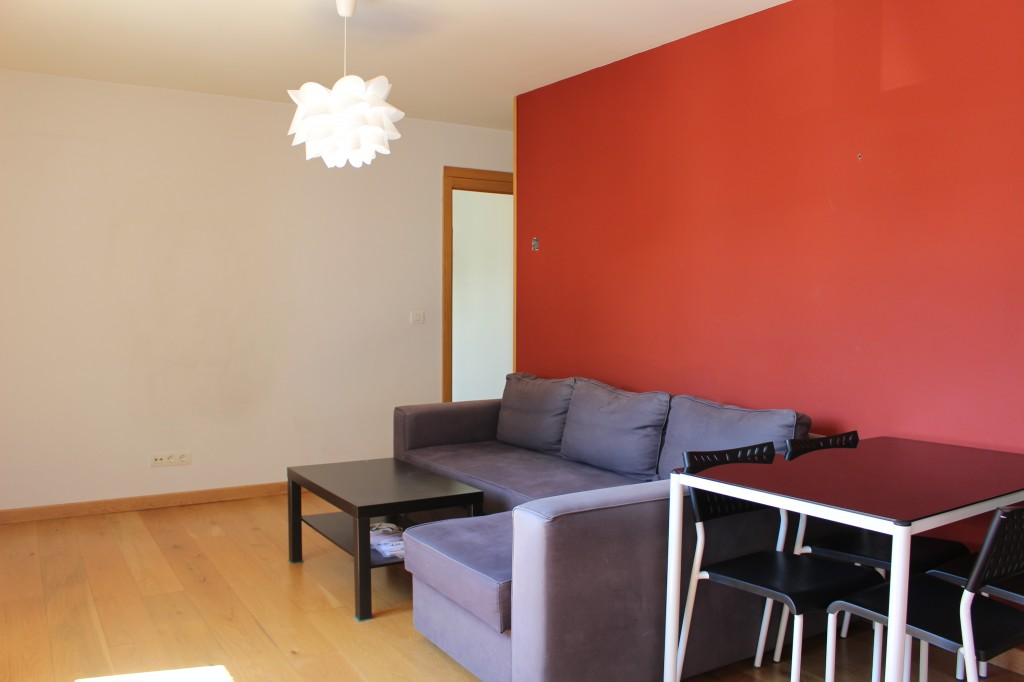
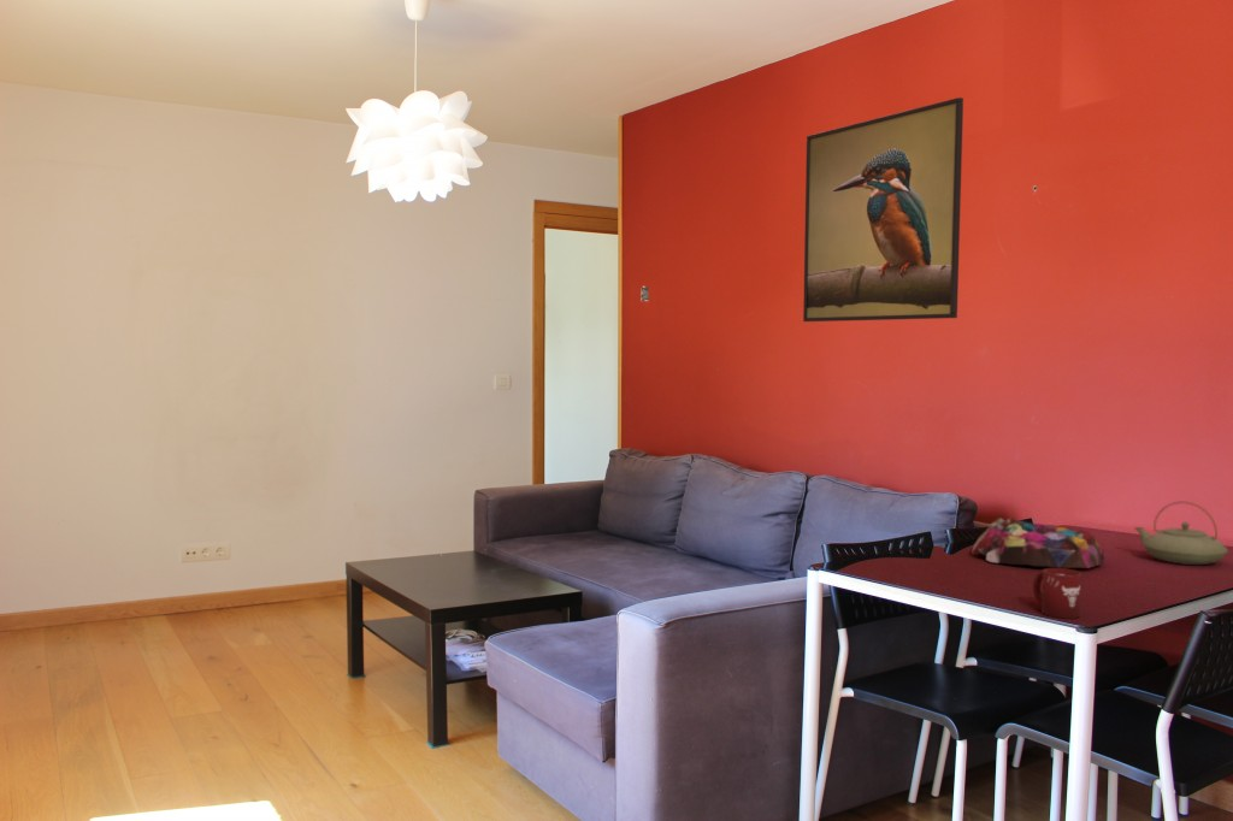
+ teapot [1133,501,1229,566]
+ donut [971,516,1105,569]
+ cup [1032,567,1082,620]
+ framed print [802,96,964,323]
